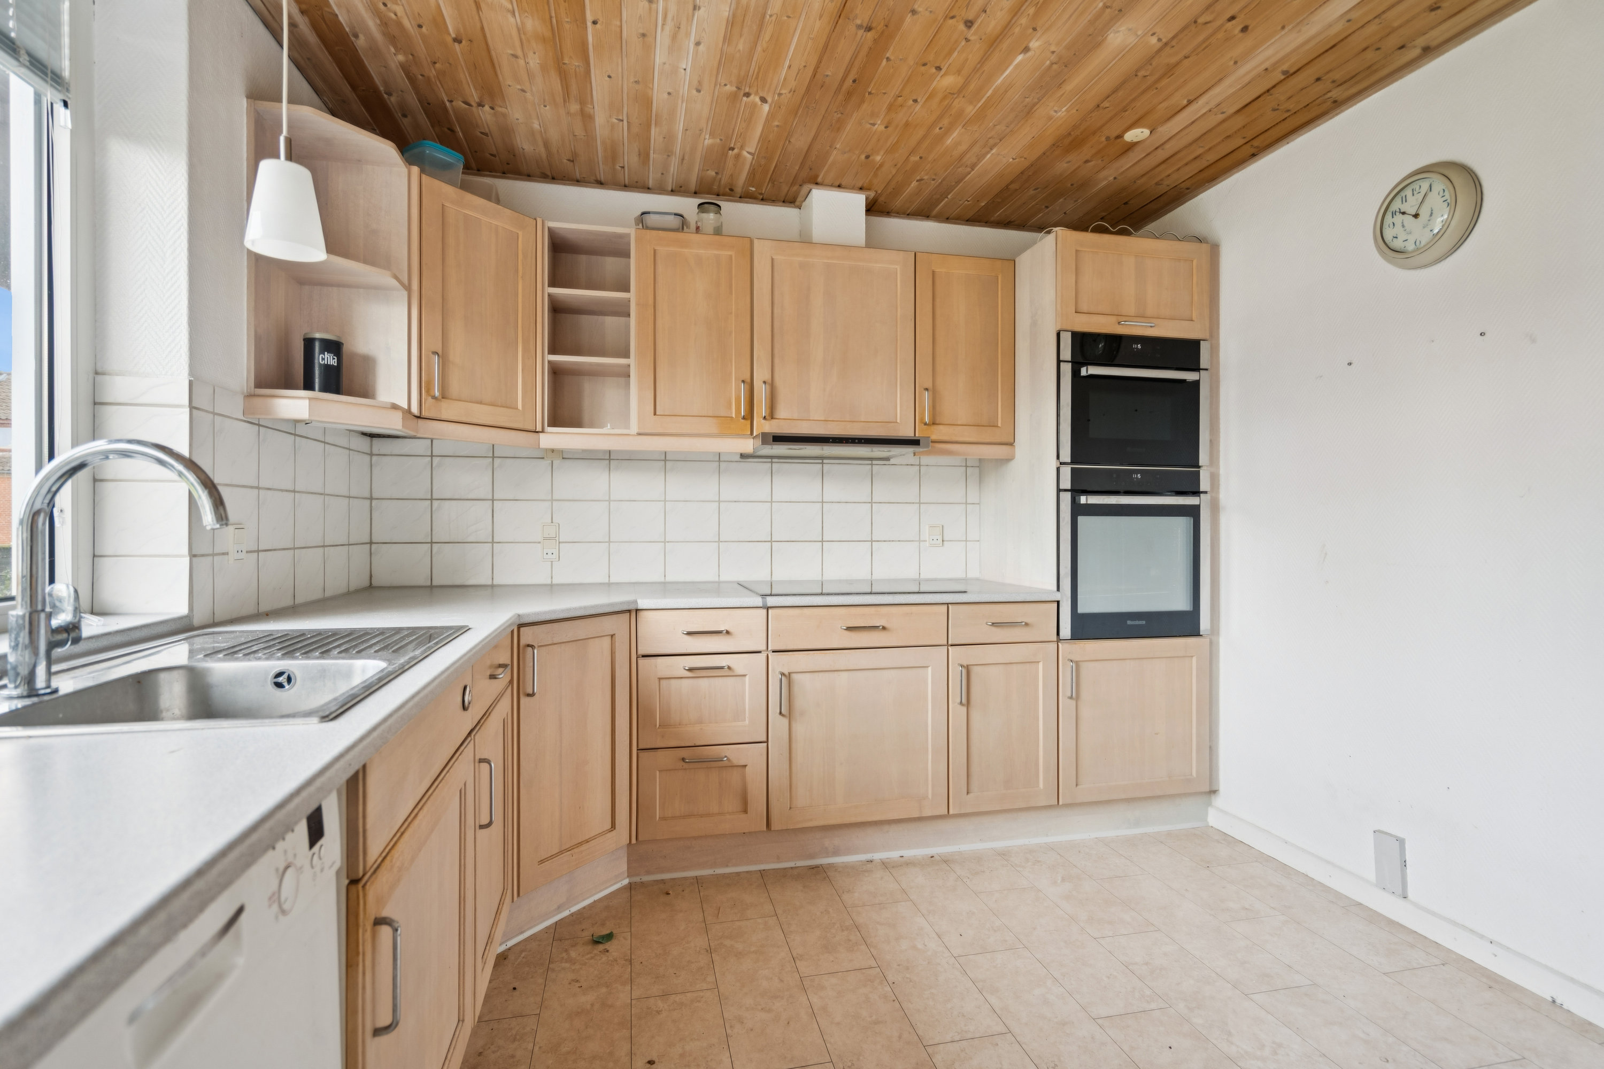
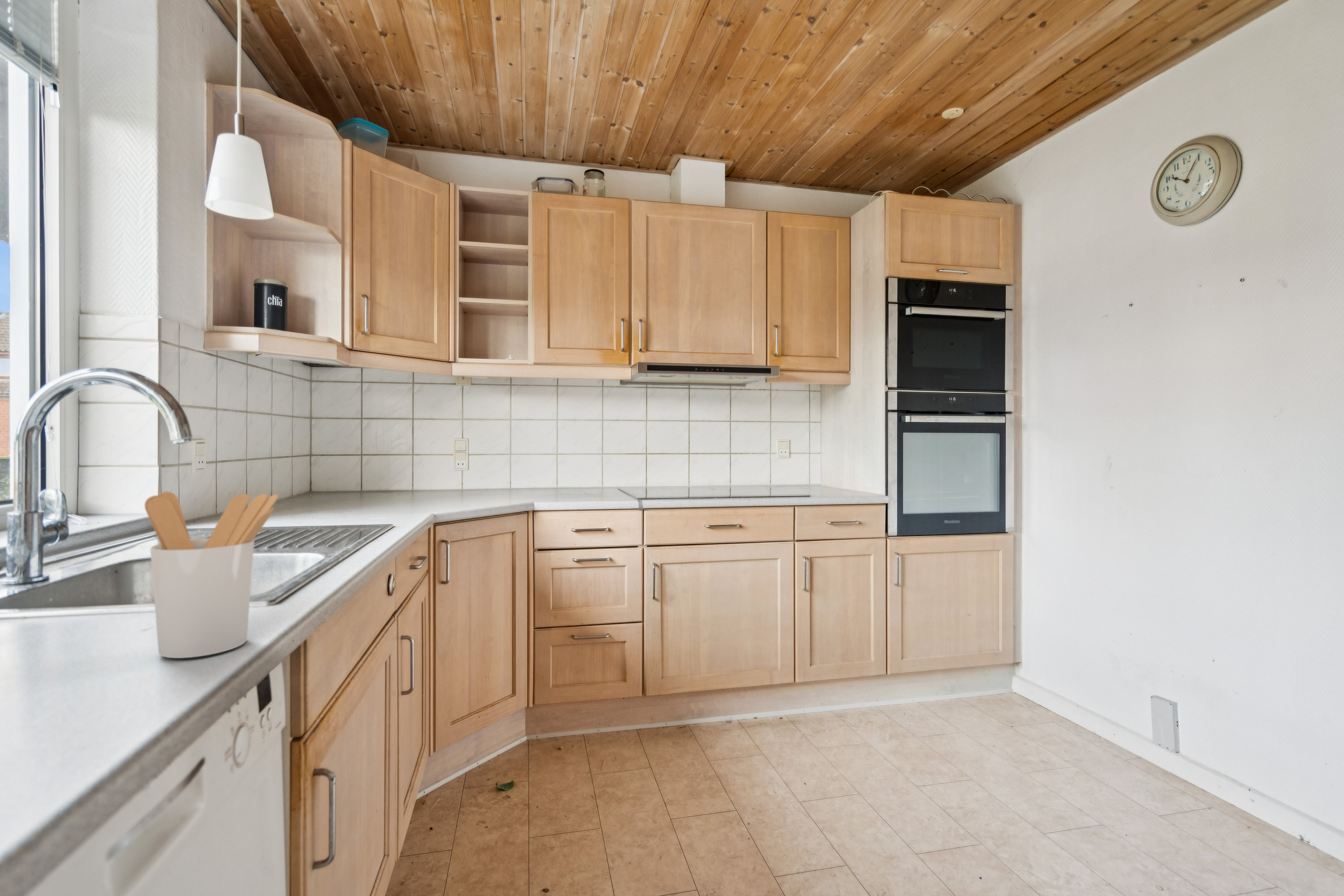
+ utensil holder [144,491,279,659]
